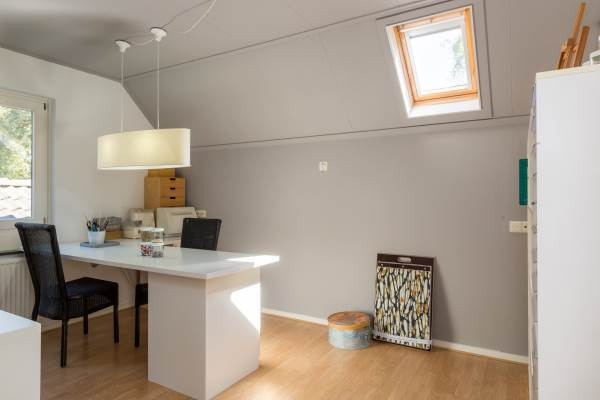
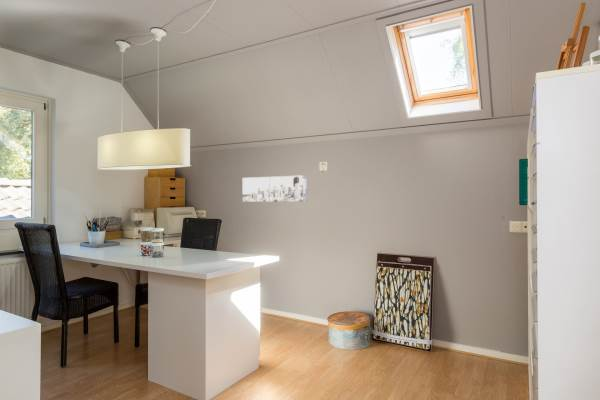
+ wall art [242,174,307,203]
